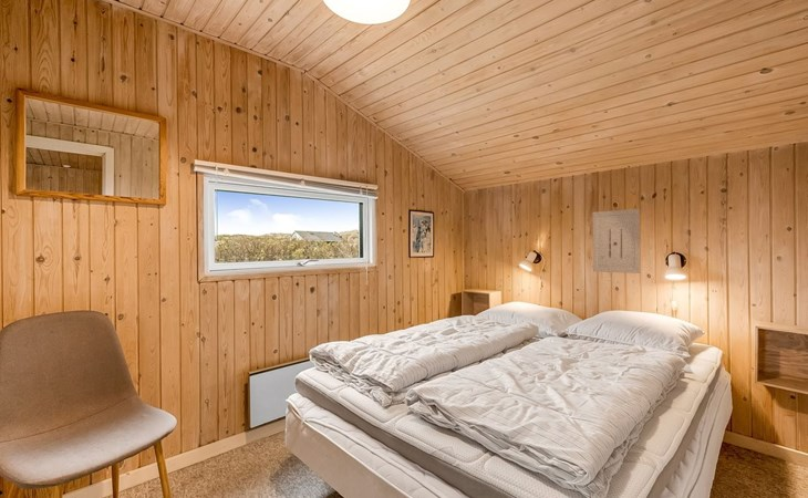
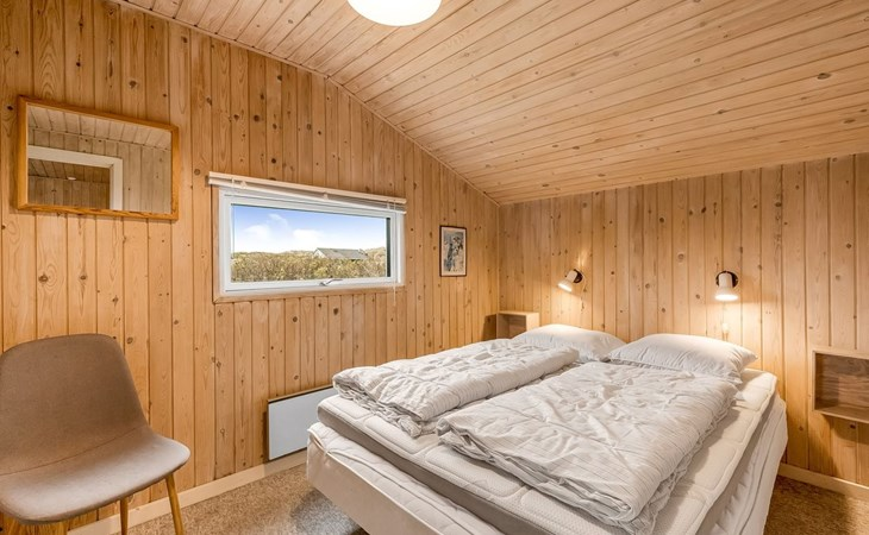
- wall art [591,208,641,274]
